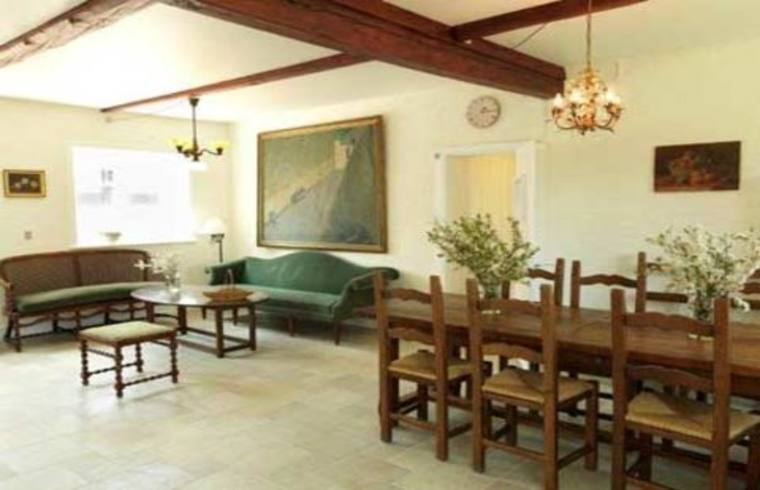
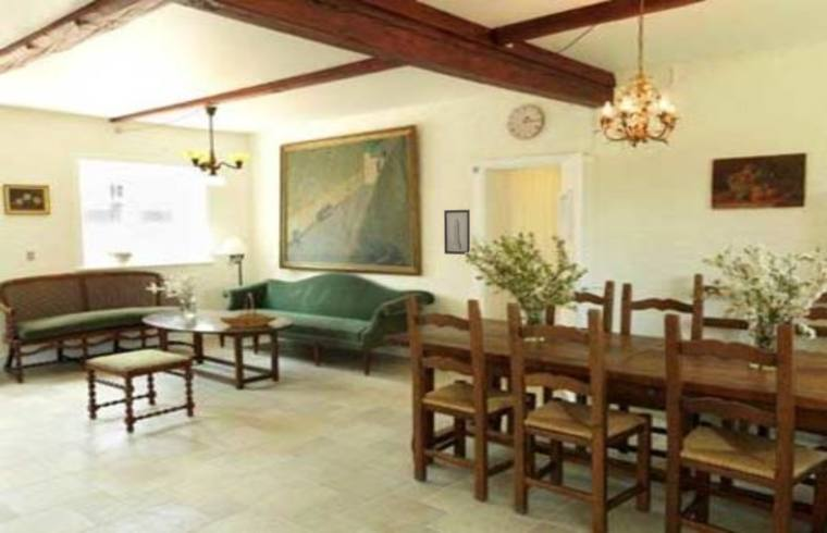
+ wall art [443,209,471,256]
